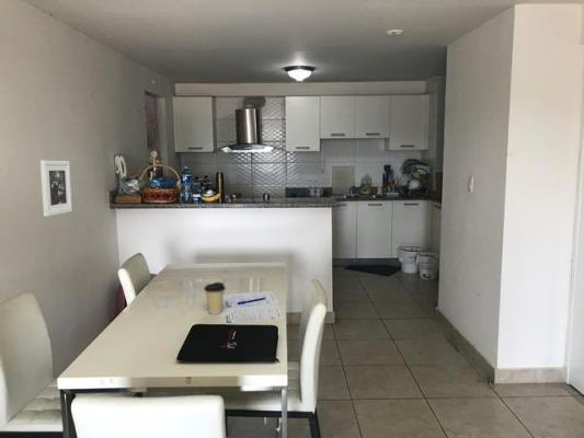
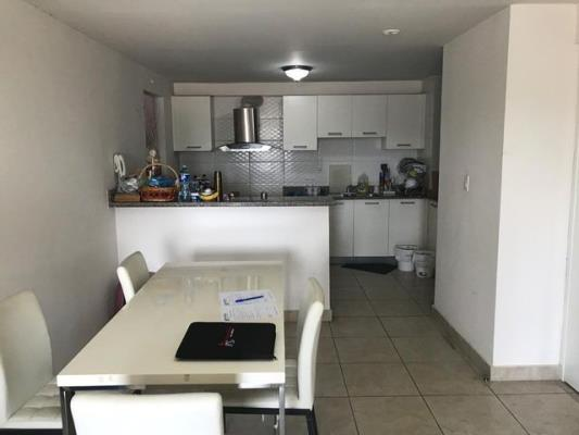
- coffee cup [203,281,227,315]
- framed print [39,159,73,218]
